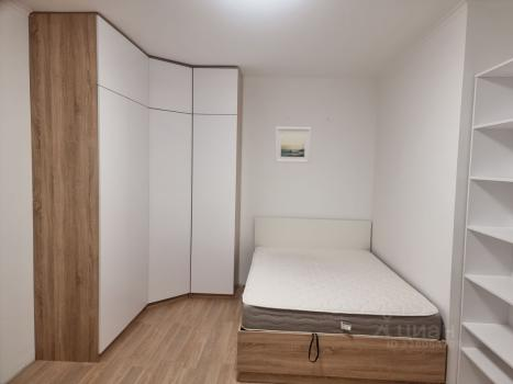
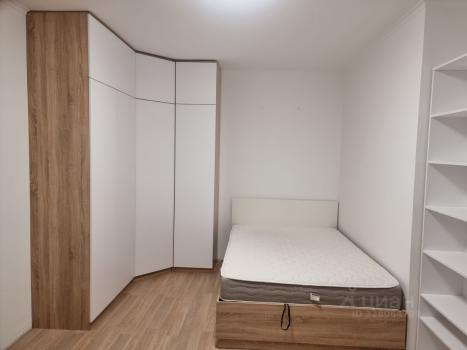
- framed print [274,126,312,165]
